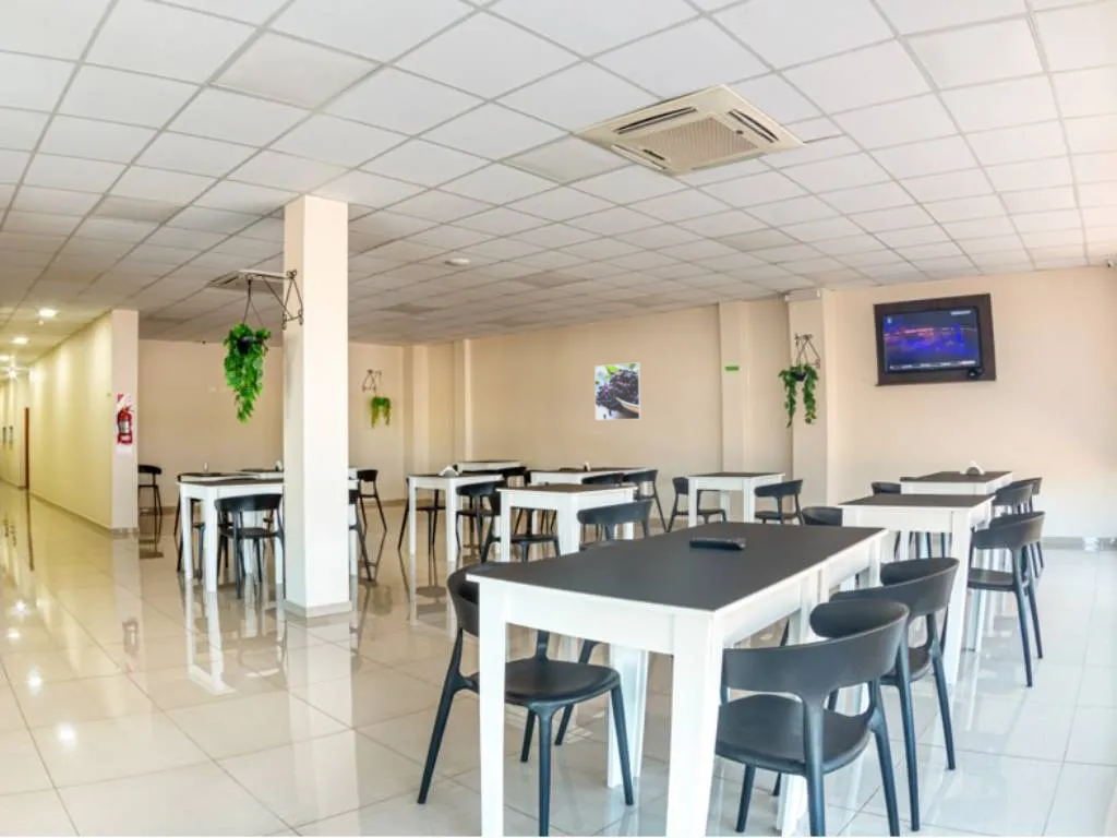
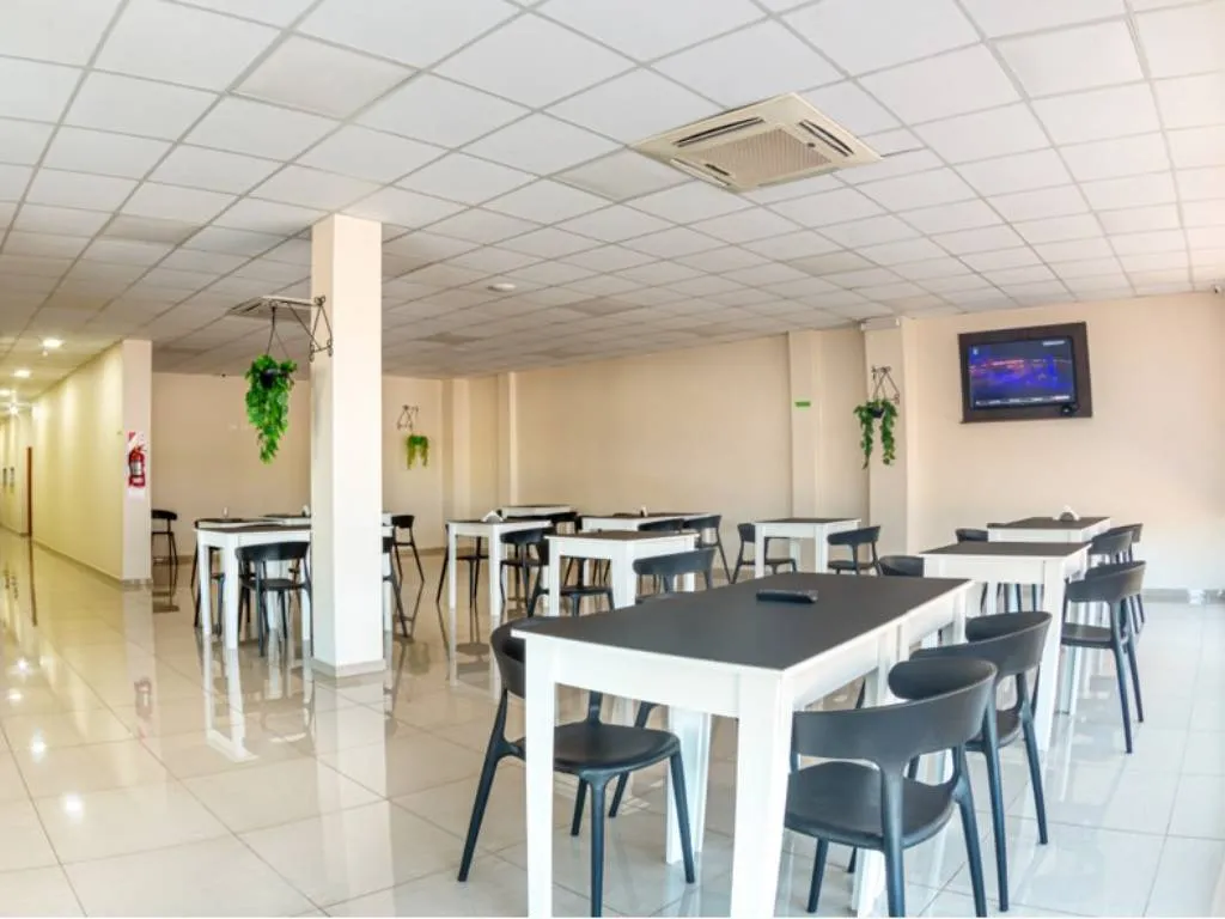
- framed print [593,361,642,421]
